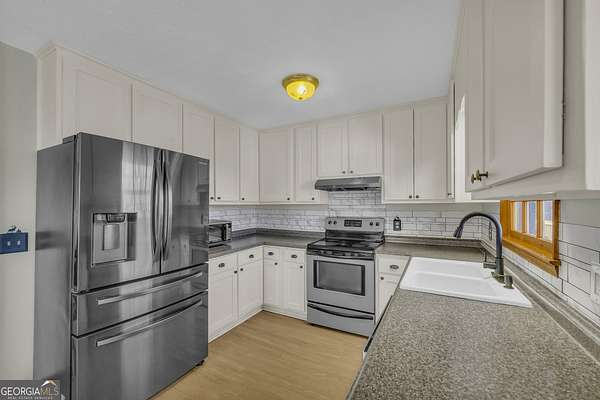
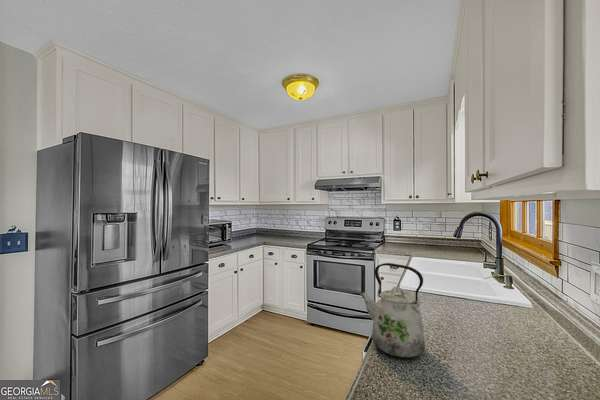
+ kettle [358,262,426,359]
